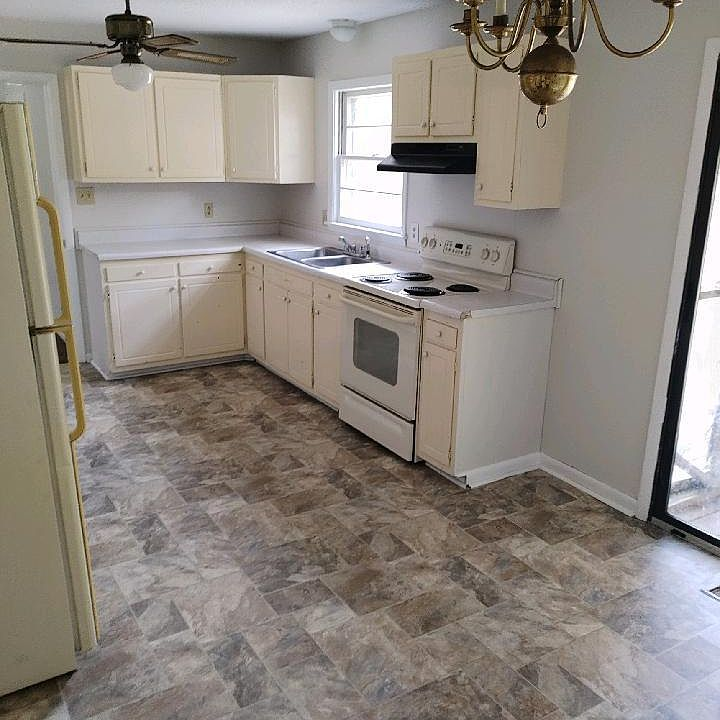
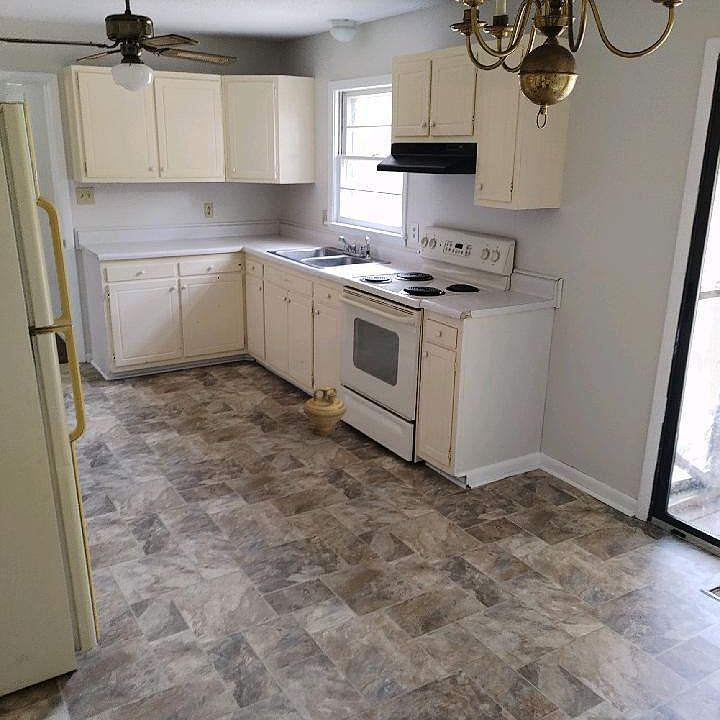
+ ceramic jug [302,385,347,437]
